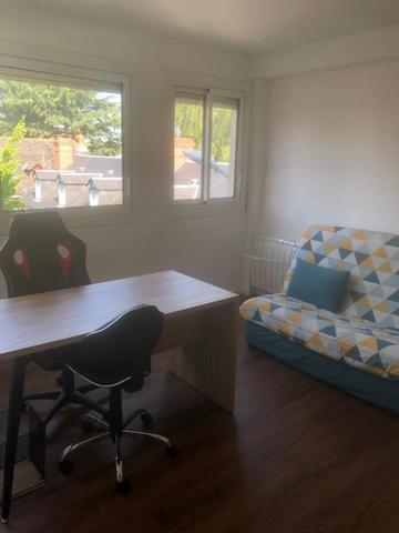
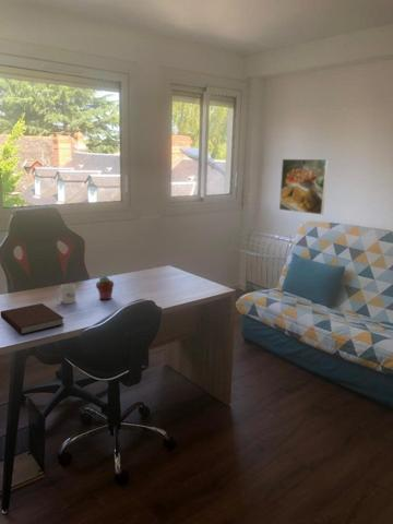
+ notebook [0,302,66,335]
+ potted succulent [95,275,115,300]
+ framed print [278,158,330,216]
+ mug [55,283,76,305]
